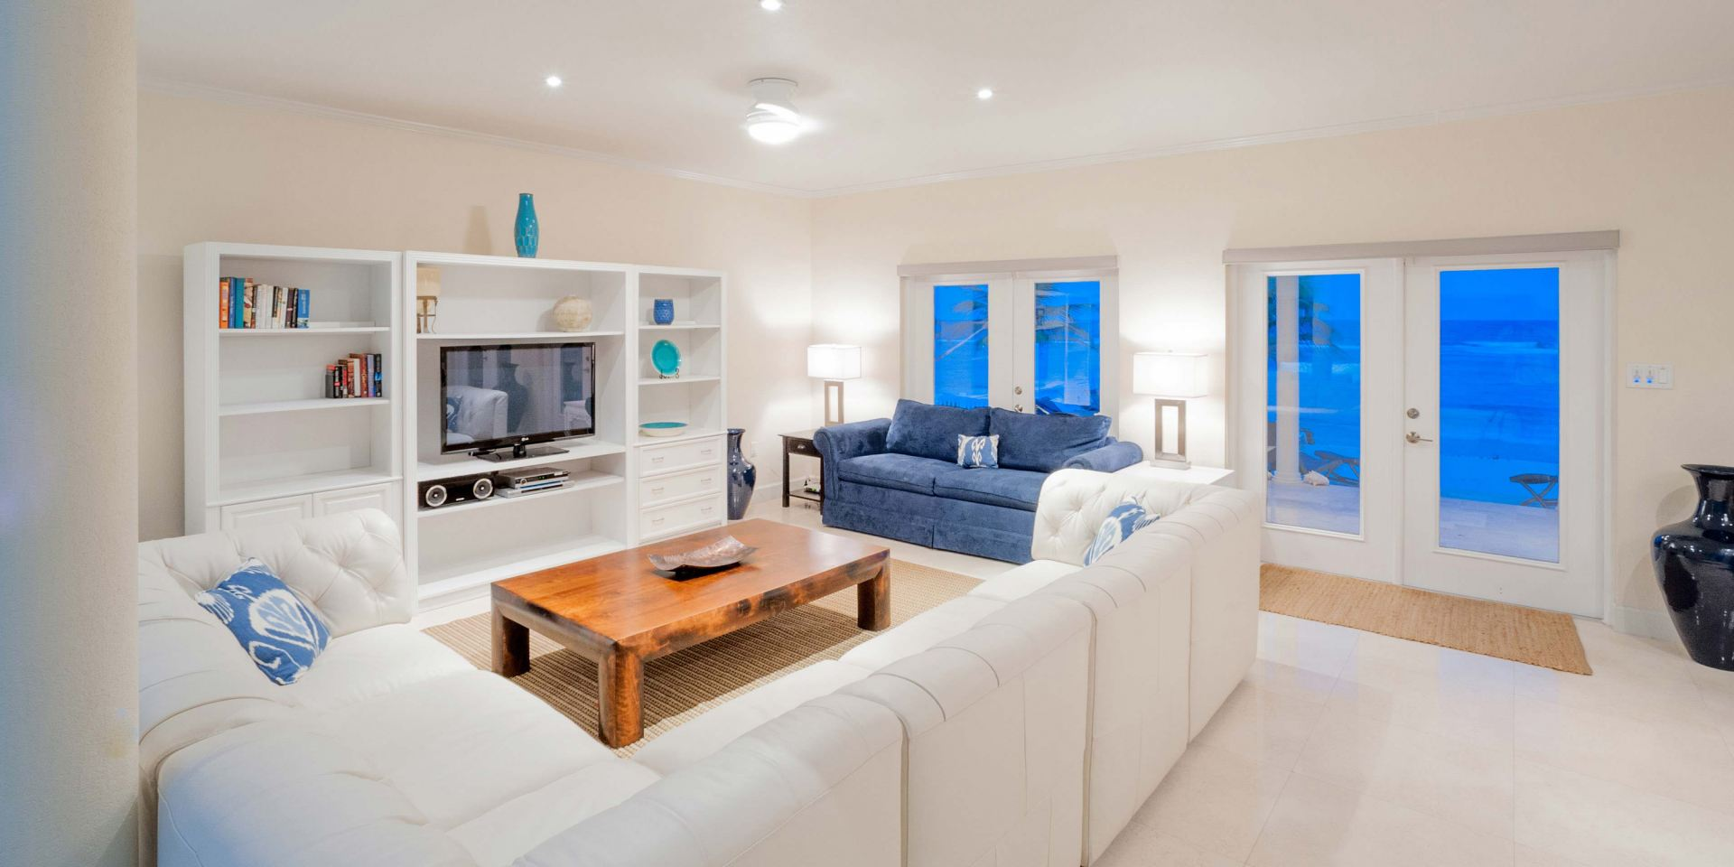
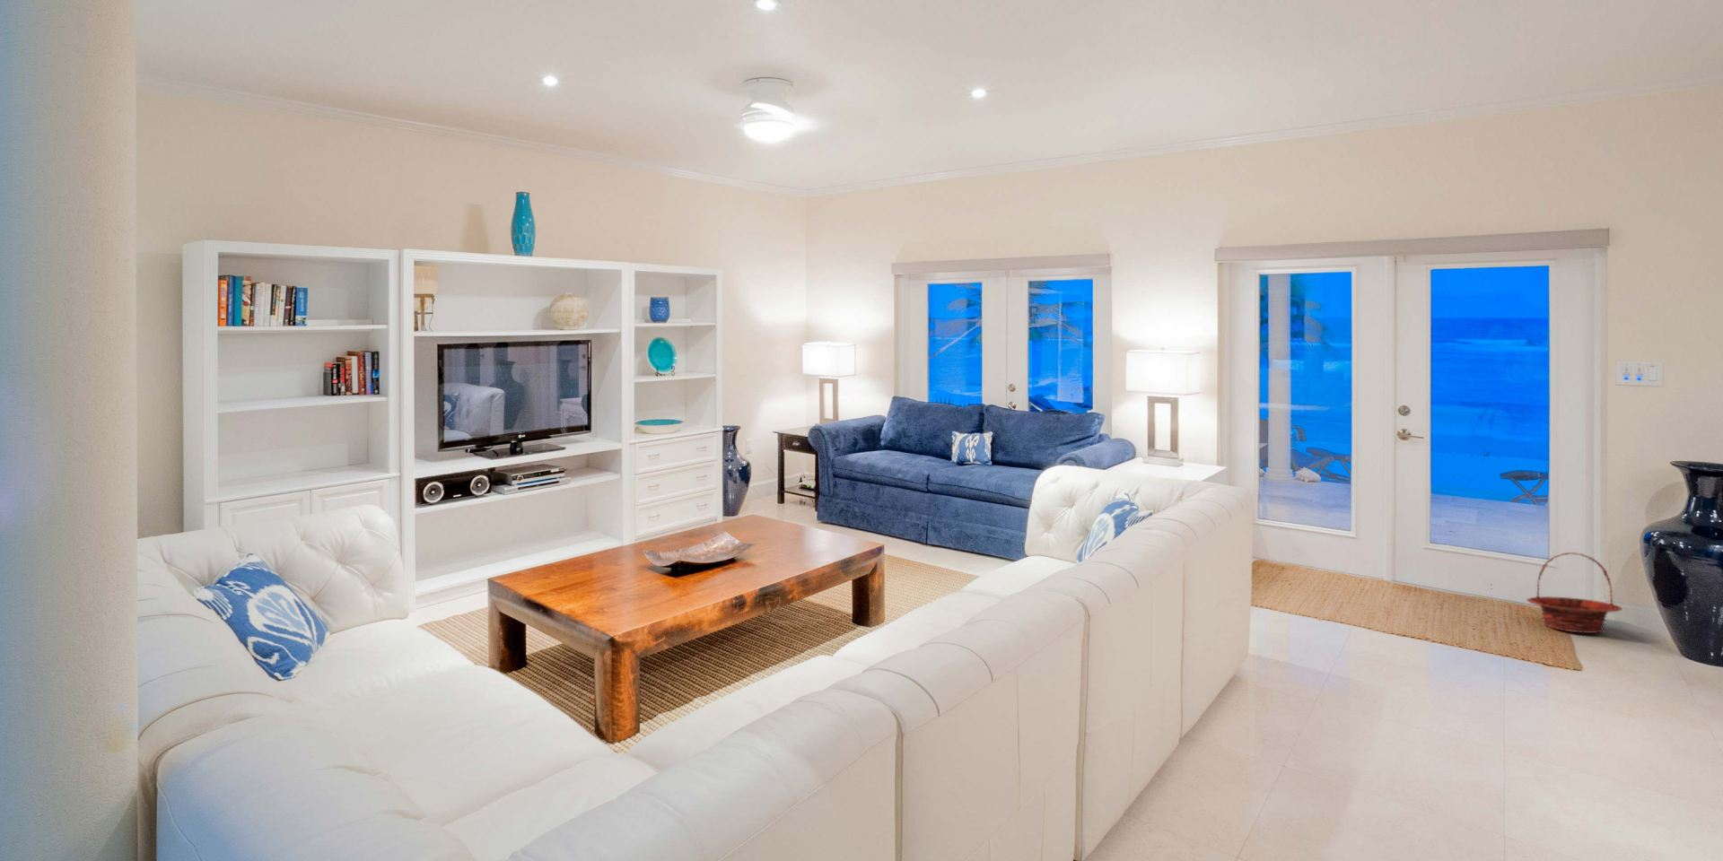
+ basket [1525,551,1624,634]
